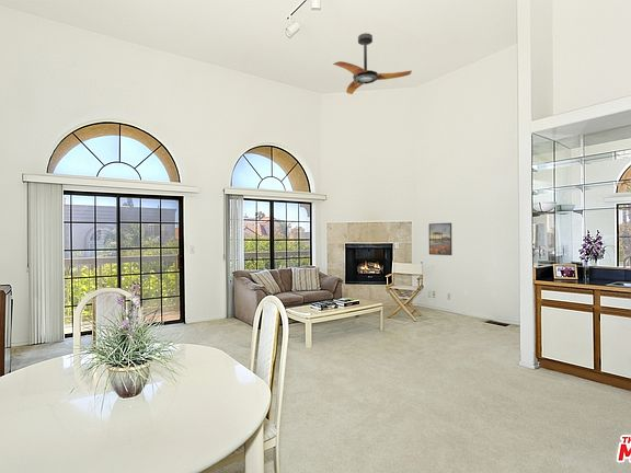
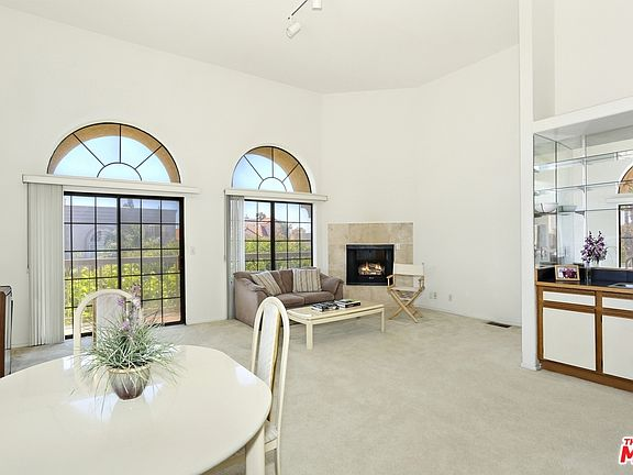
- ceiling fan [332,32,413,95]
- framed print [428,222,454,256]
